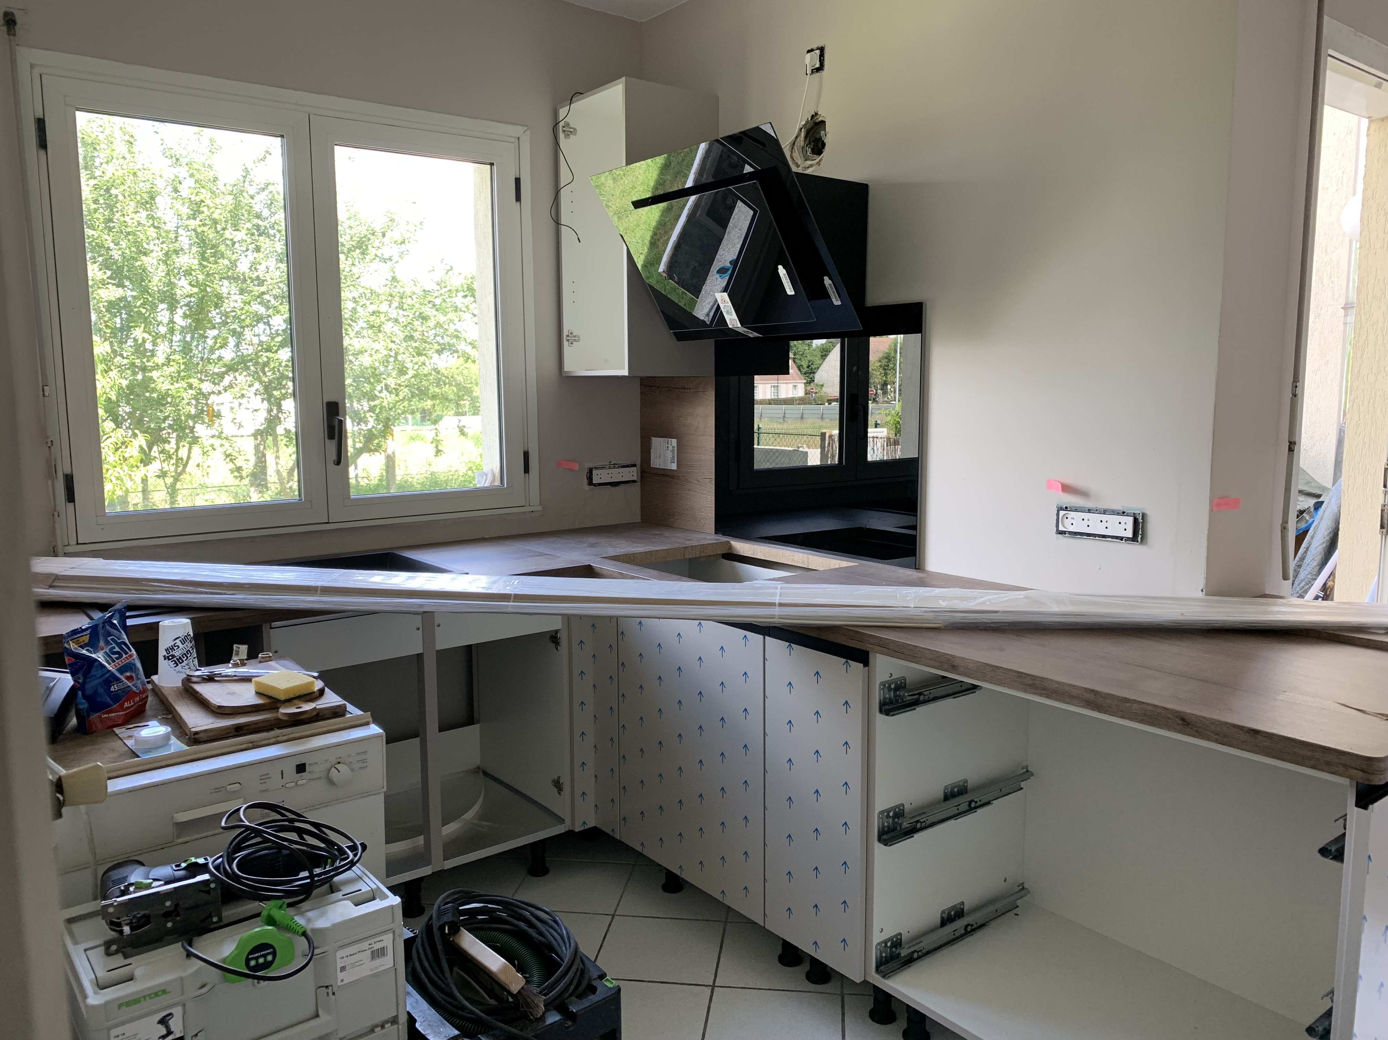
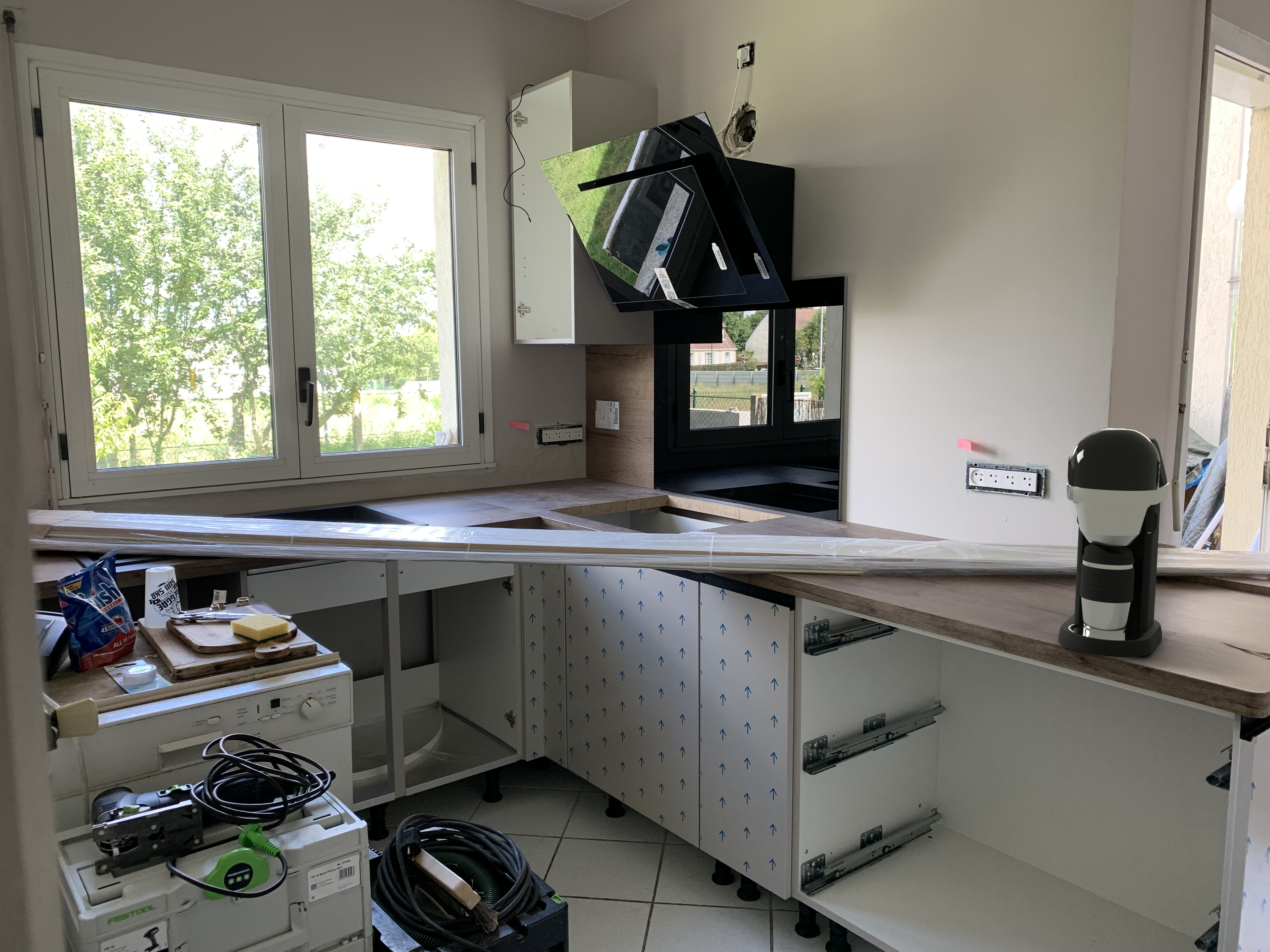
+ coffee maker [1058,427,1170,657]
